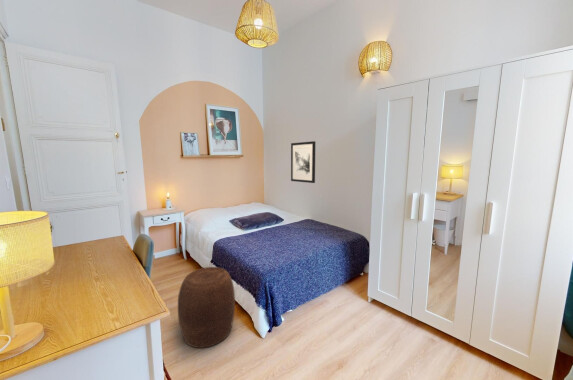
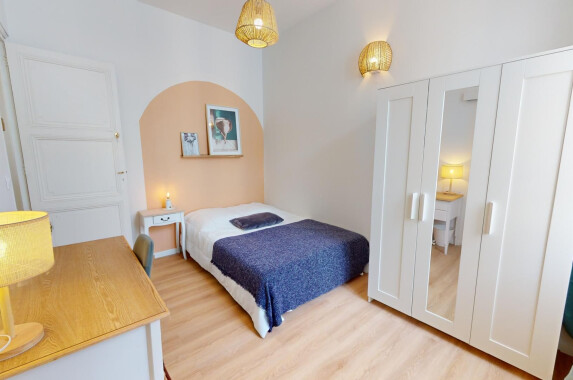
- wall art [290,140,316,184]
- stool [177,266,236,349]
